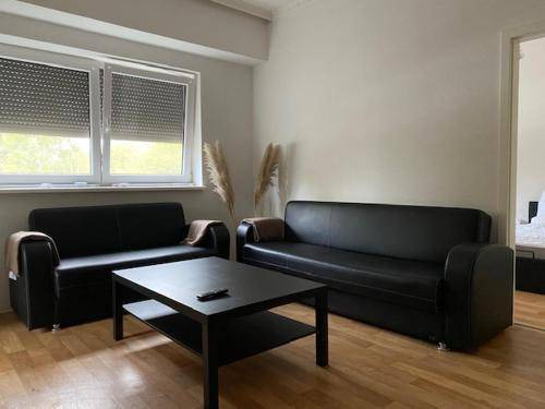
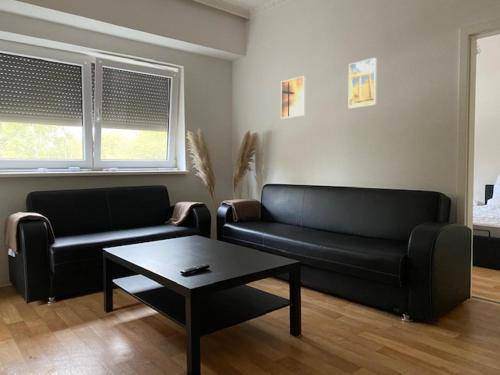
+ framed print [347,57,378,109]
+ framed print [280,75,307,120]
